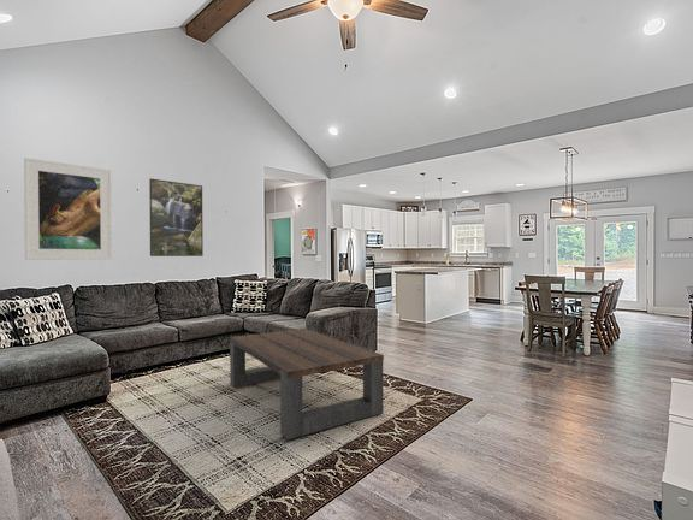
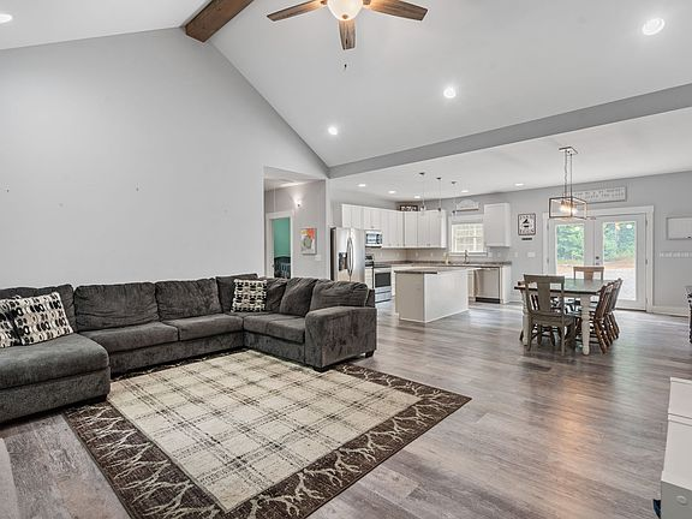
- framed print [23,156,113,261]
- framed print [148,177,205,258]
- coffee table [229,327,385,441]
